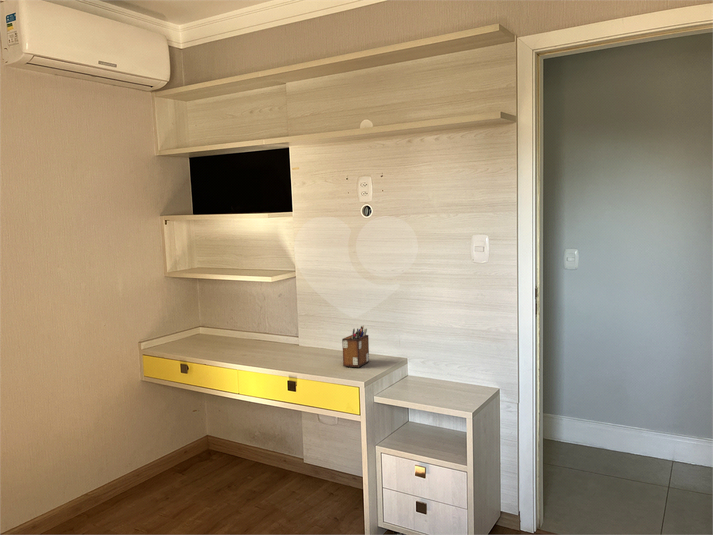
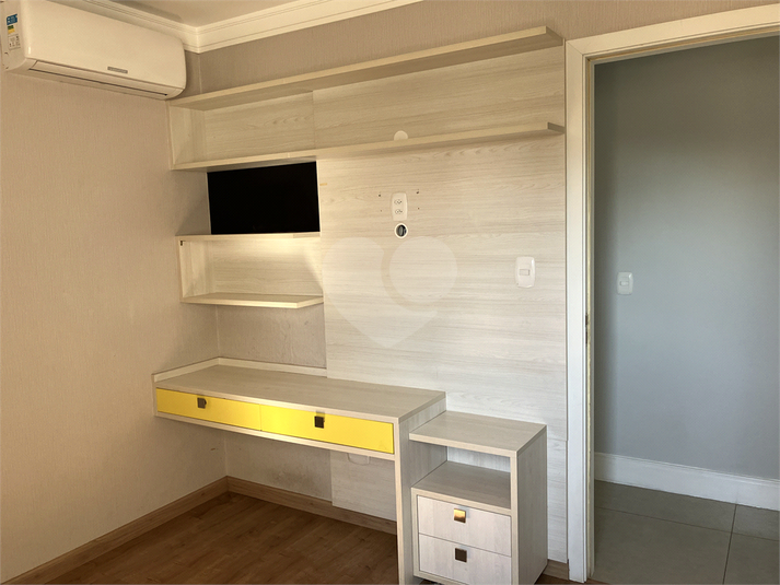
- desk organizer [341,325,370,368]
